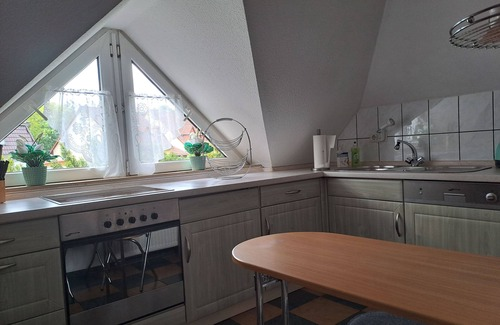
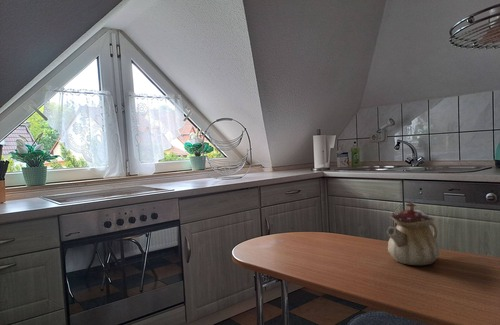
+ teapot [385,201,441,266]
